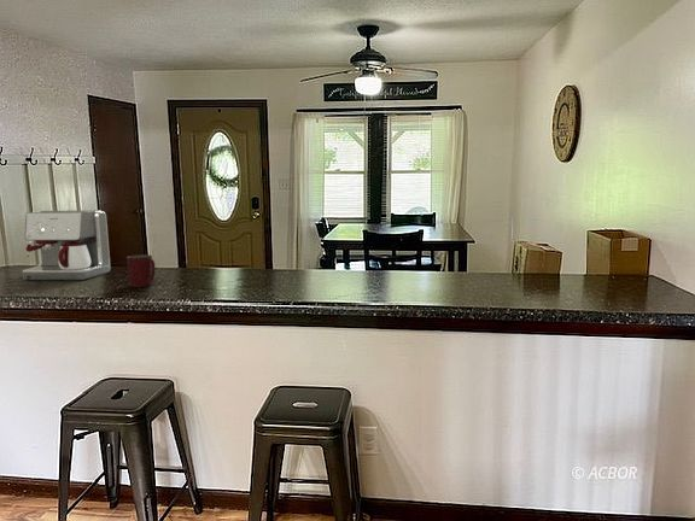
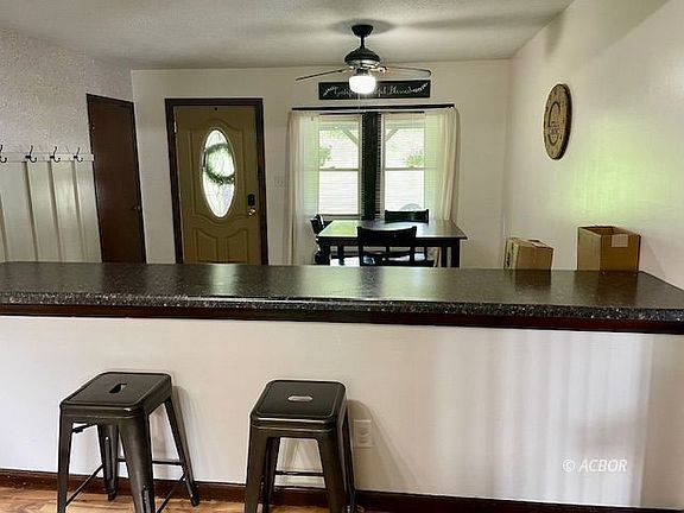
- mug [125,253,157,288]
- coffee maker [22,209,111,281]
